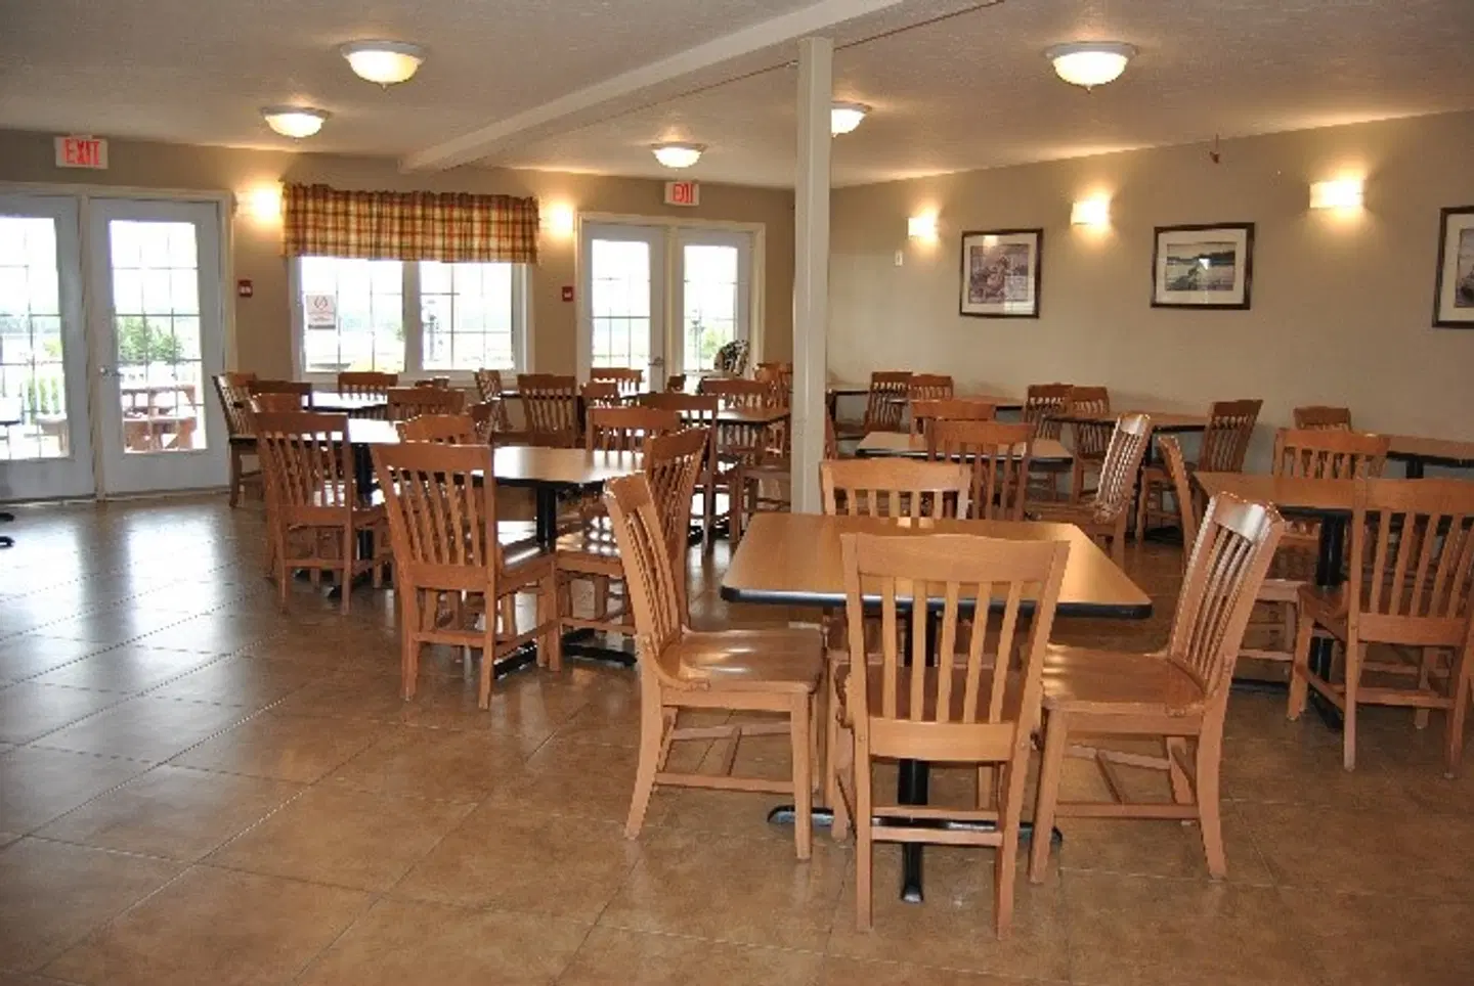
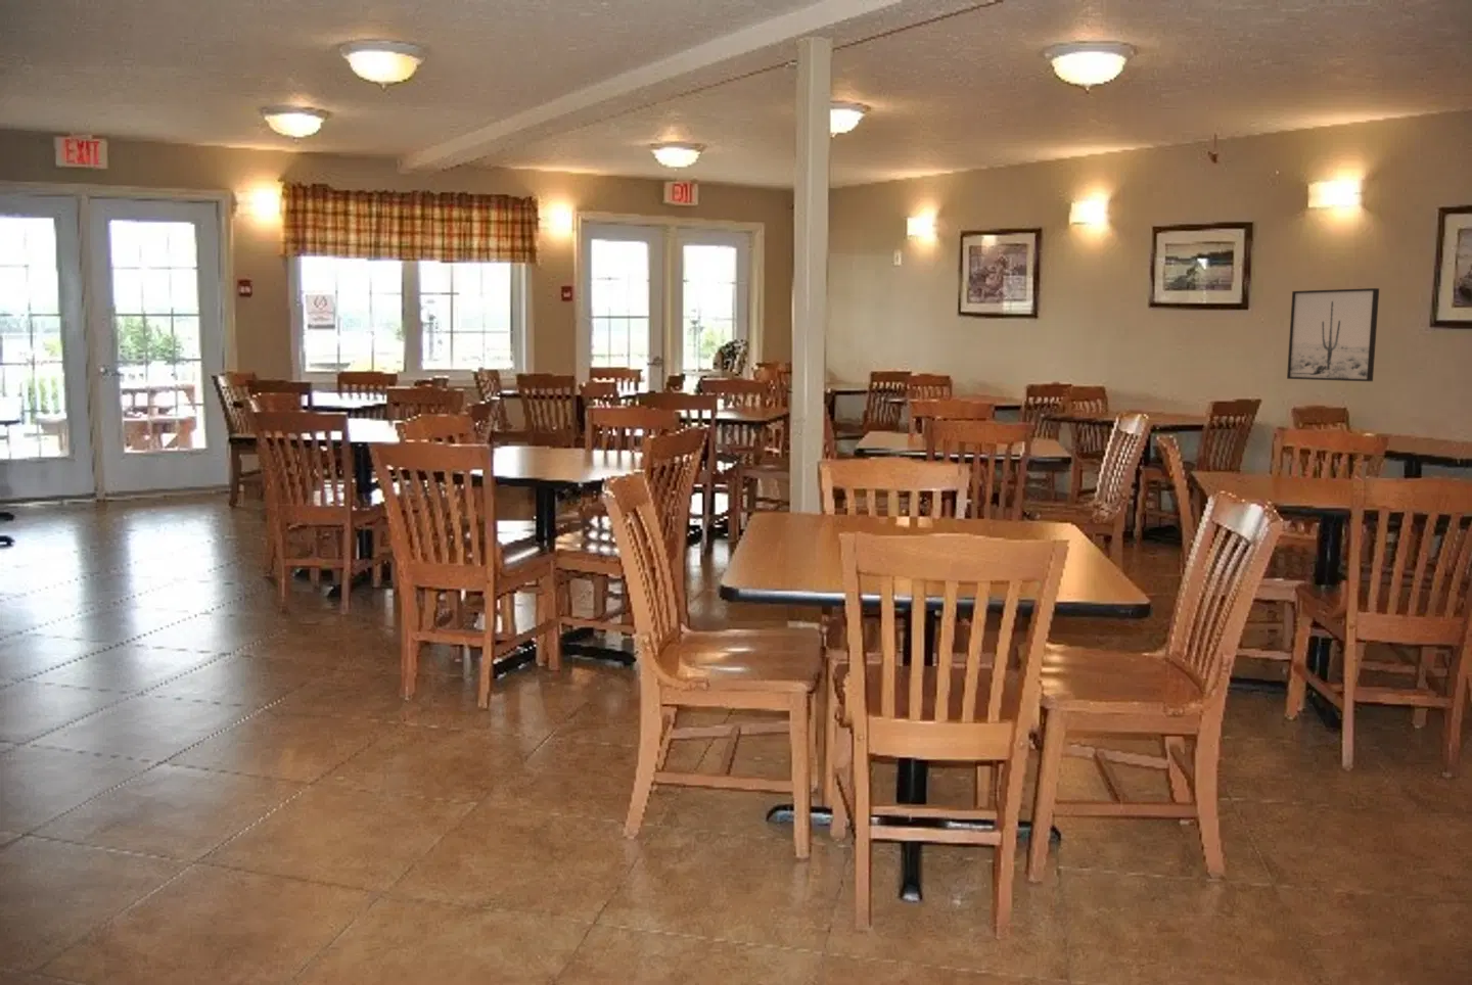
+ wall art [1286,287,1380,383]
